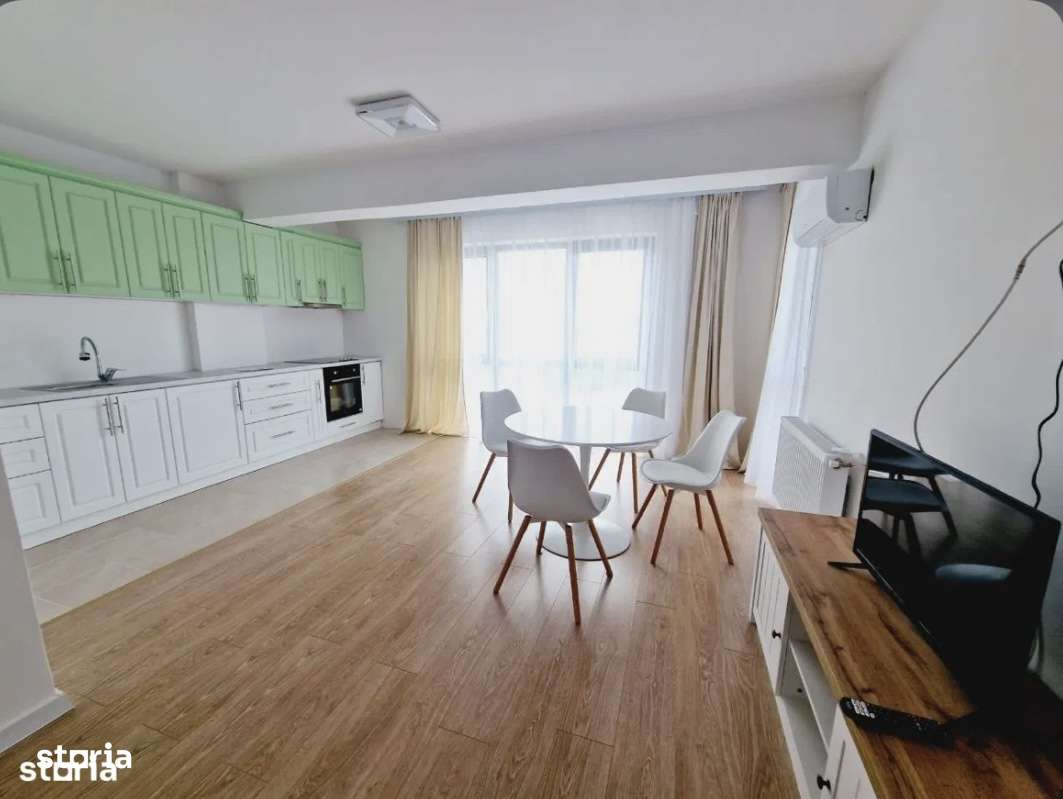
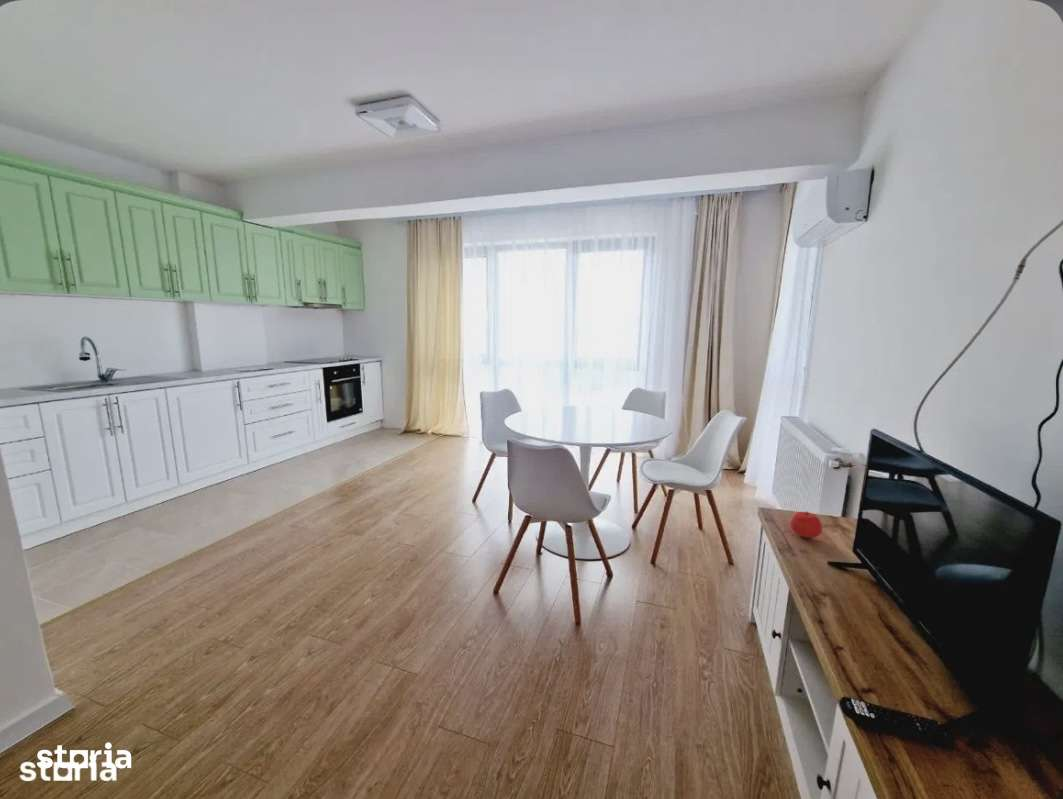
+ apple [789,510,823,539]
